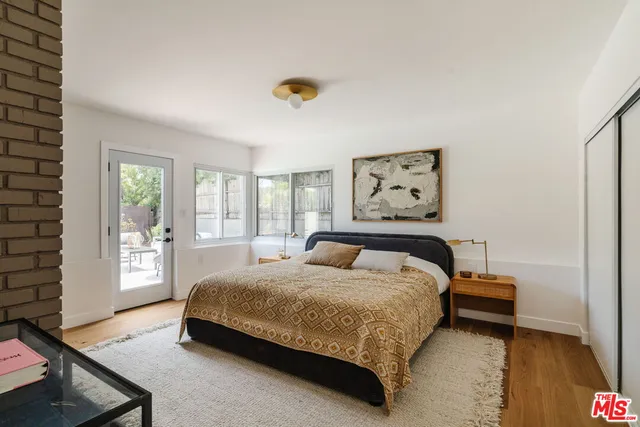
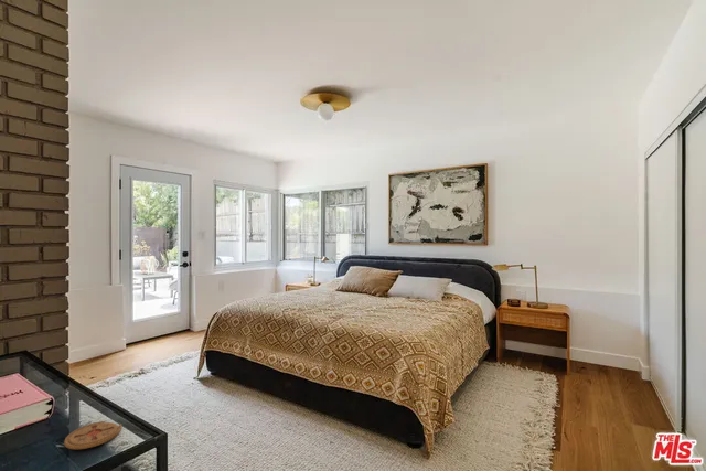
+ coaster [63,420,122,450]
